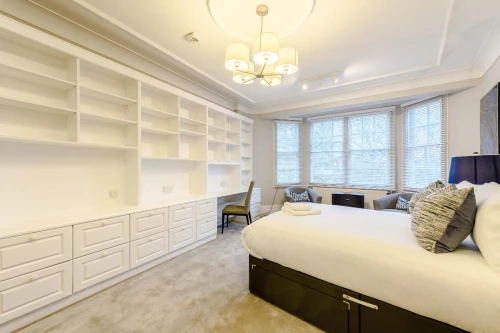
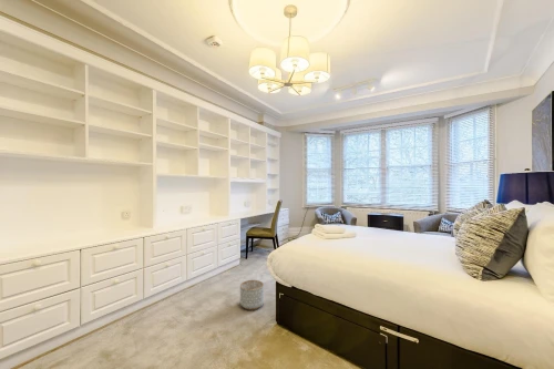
+ planter [239,279,265,310]
